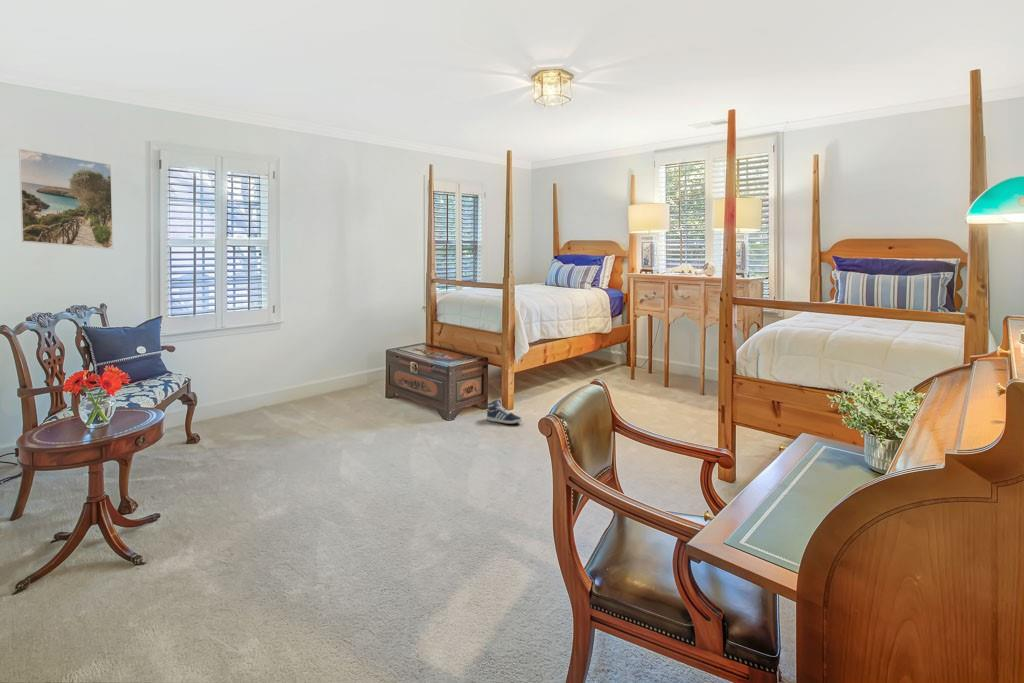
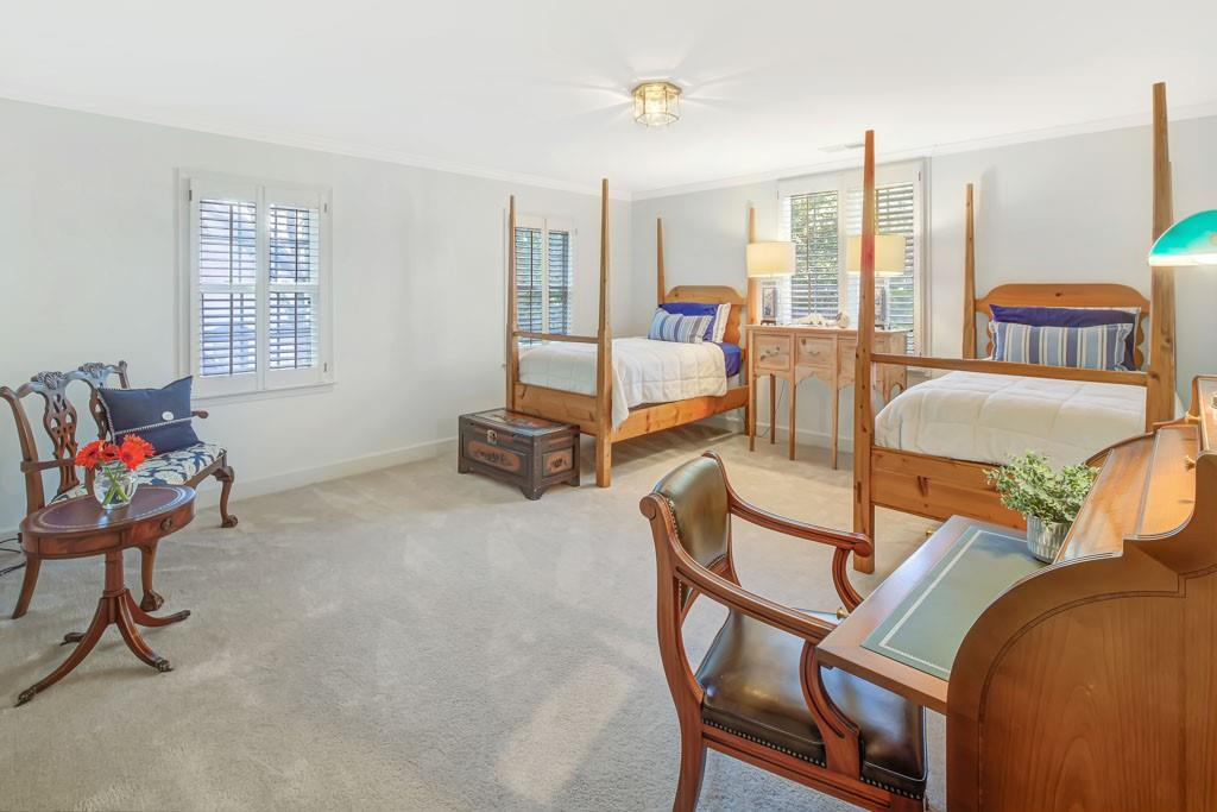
- sneaker [486,399,523,425]
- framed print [18,147,114,250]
